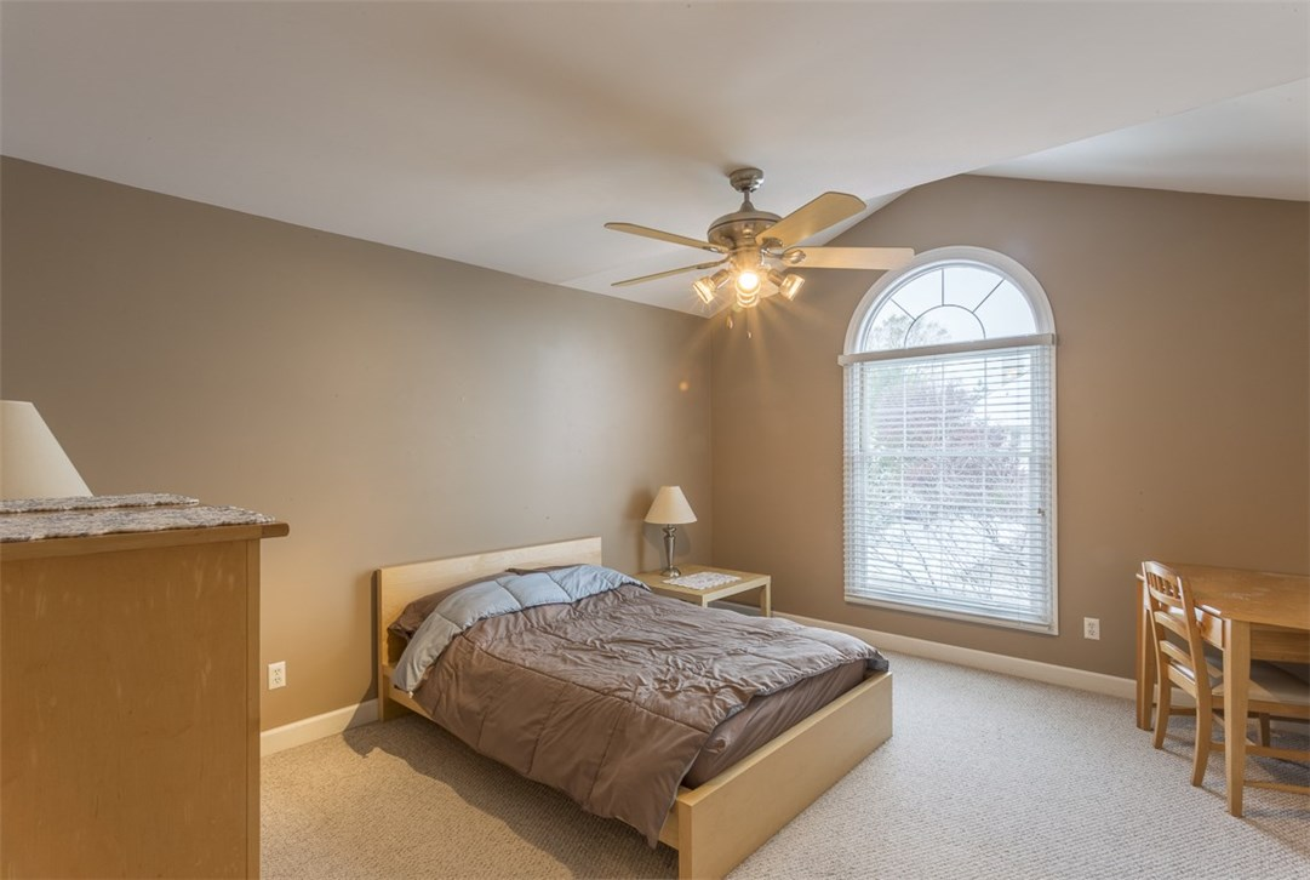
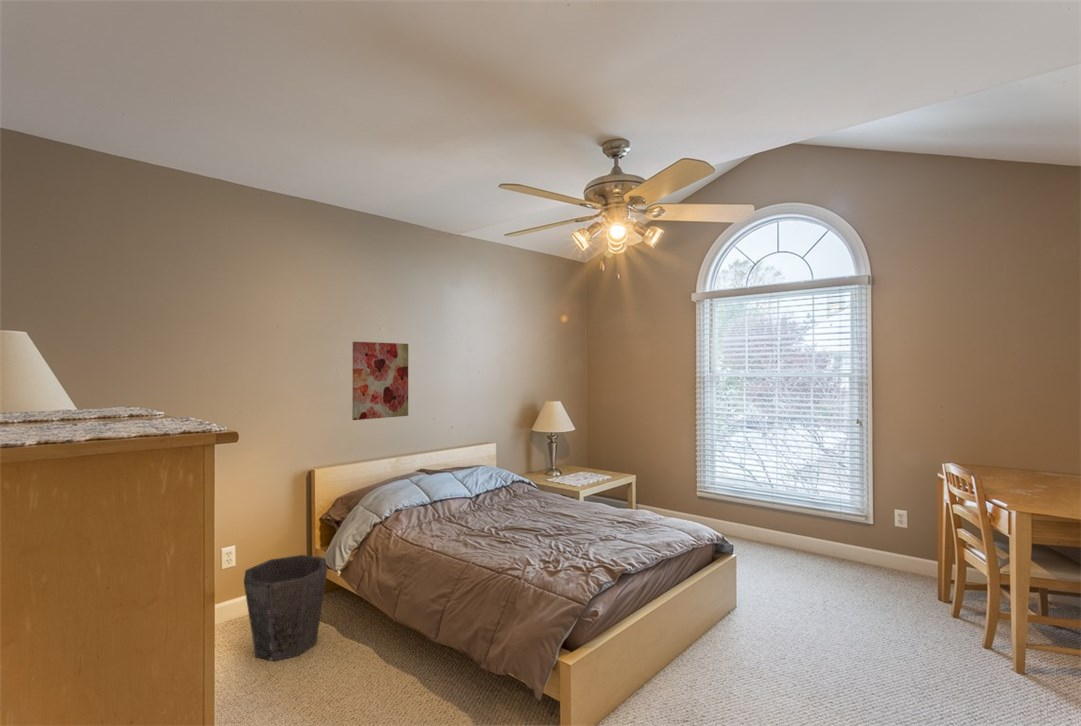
+ wall art [351,341,409,421]
+ waste bin [243,554,328,662]
